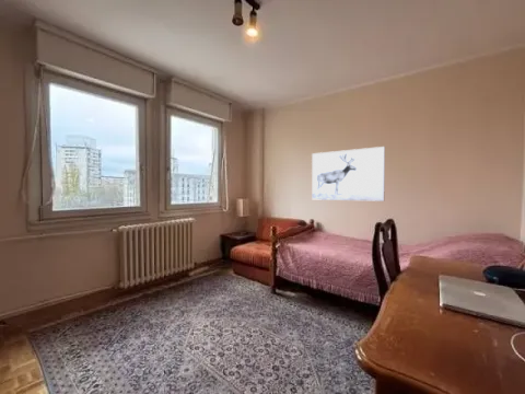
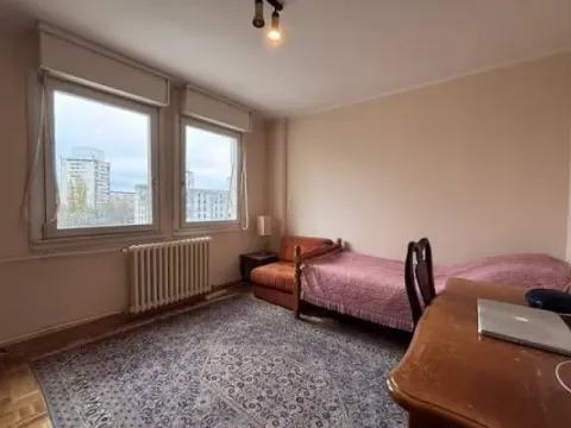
- wall art [311,146,386,202]
